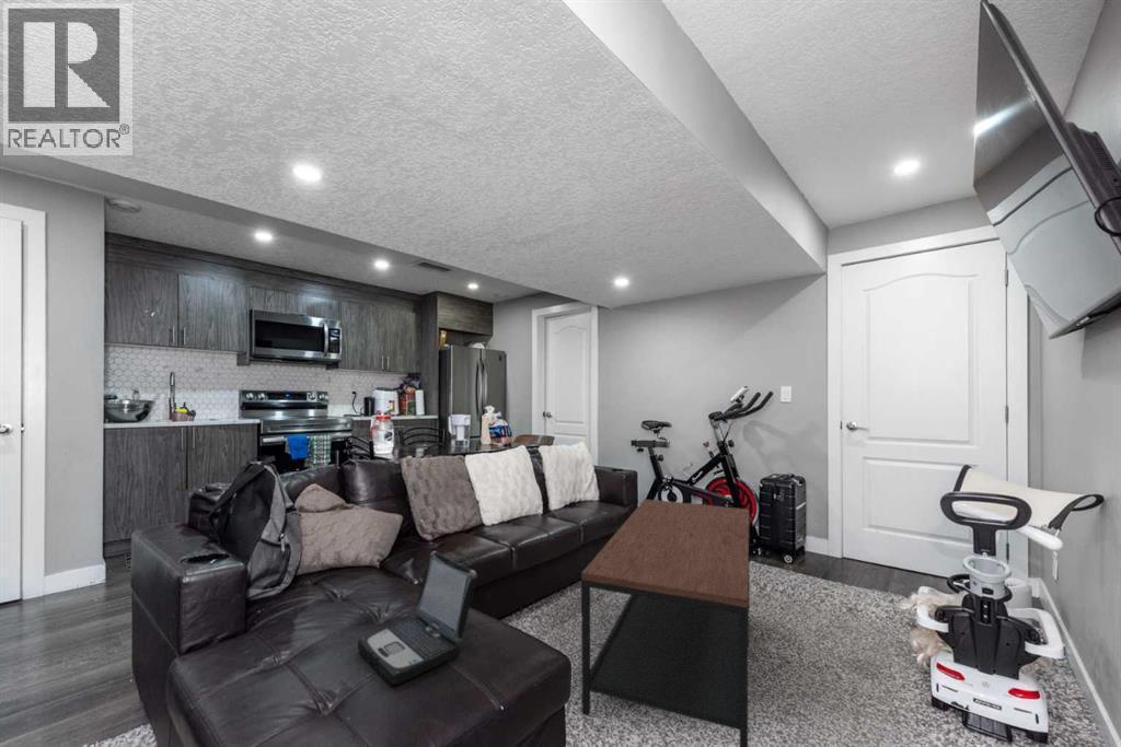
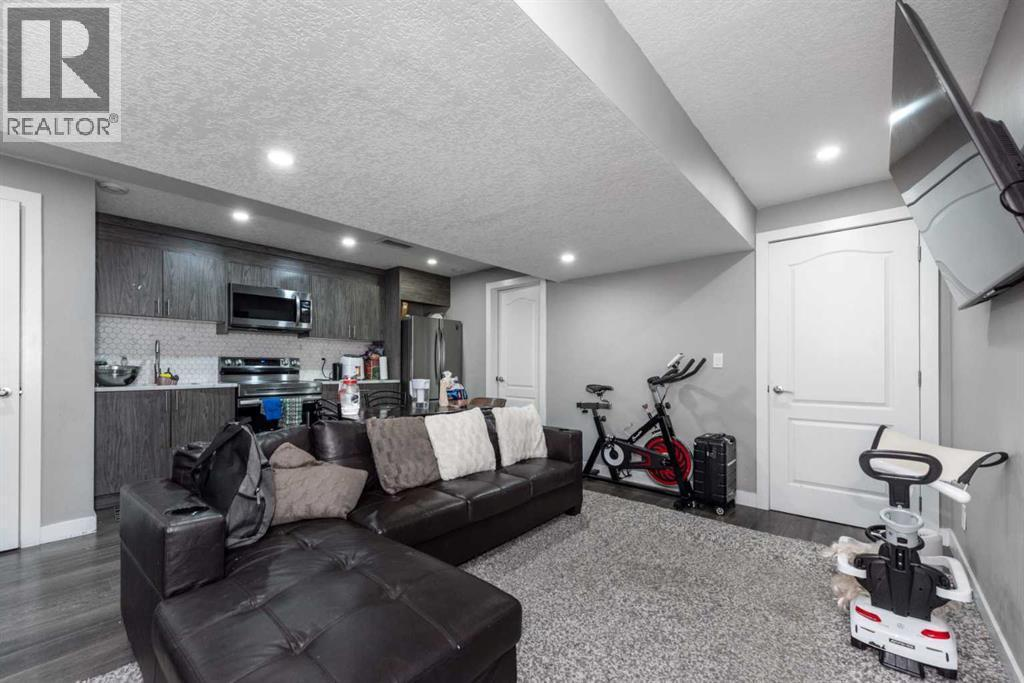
- laptop [357,550,478,686]
- coffee table [580,498,751,747]
